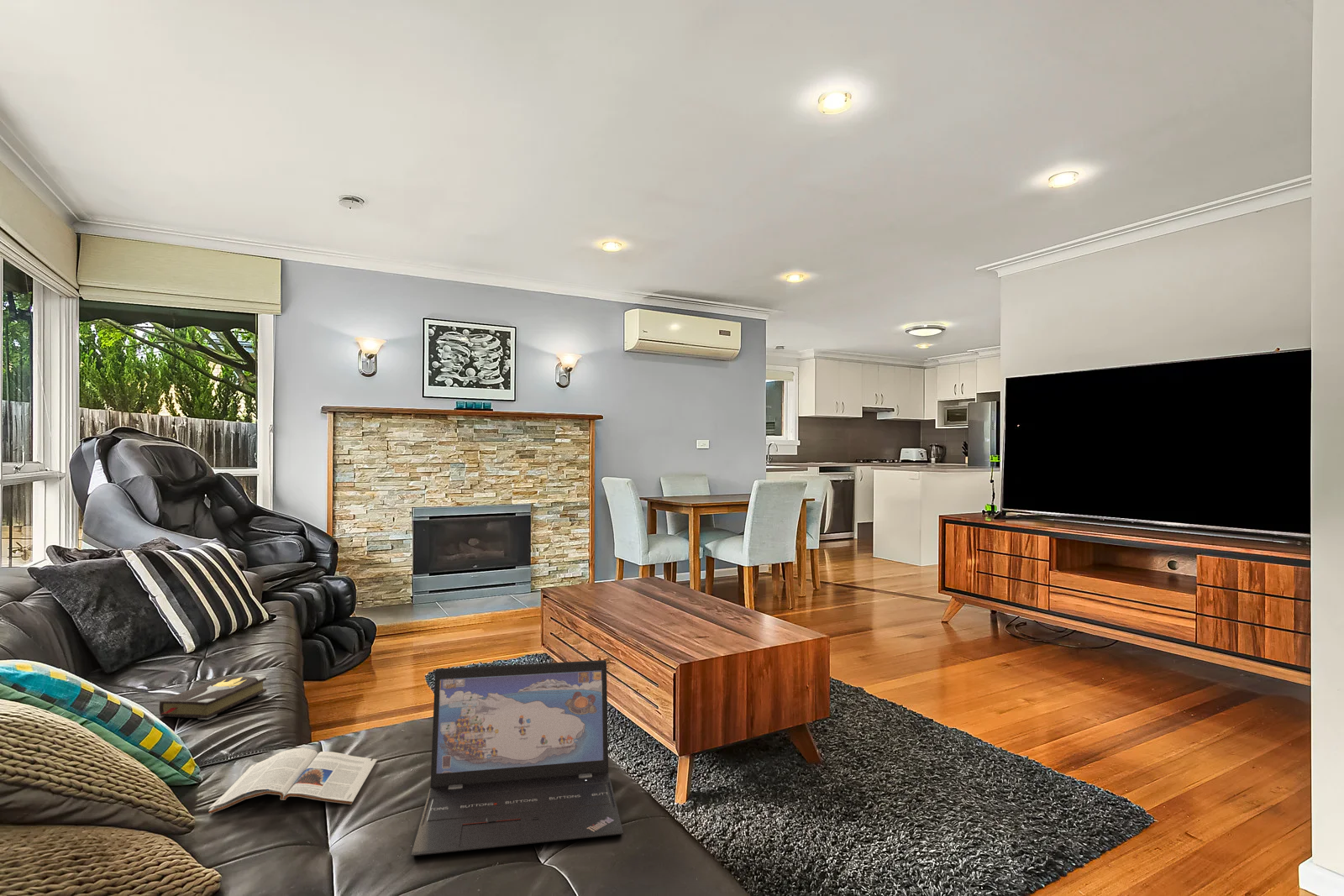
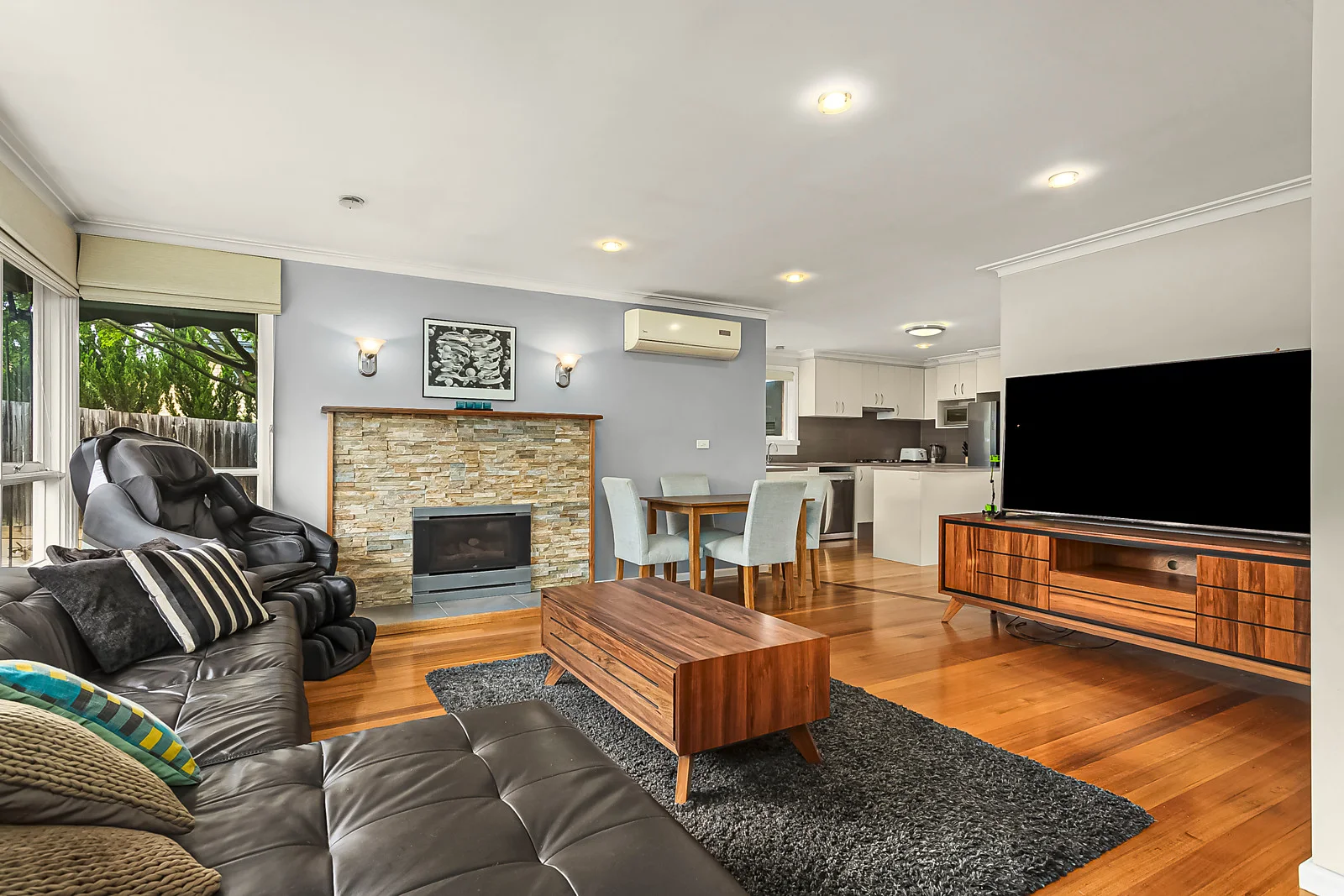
- hardback book [159,675,268,720]
- magazine [207,747,378,815]
- laptop [410,659,624,857]
